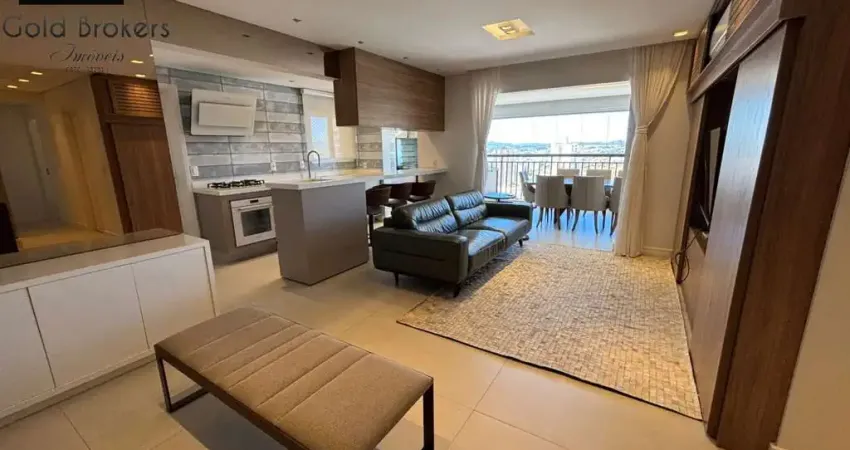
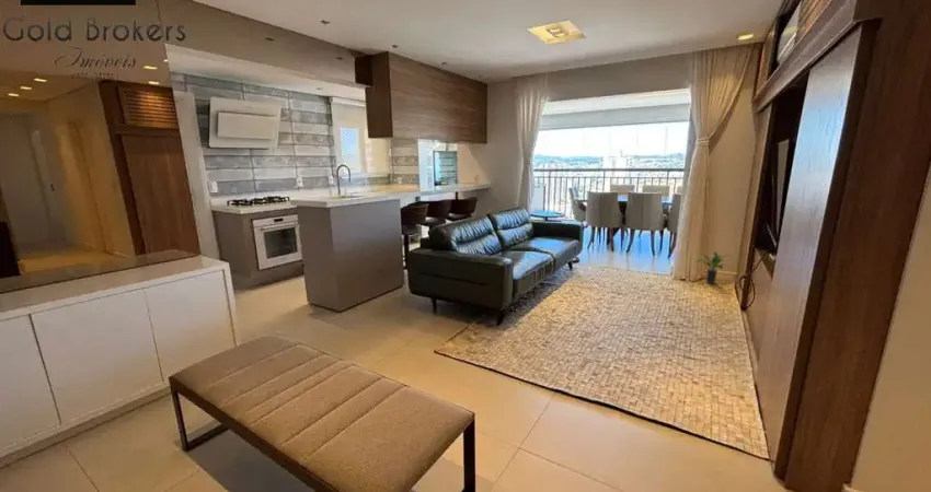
+ potted plant [696,250,729,285]
